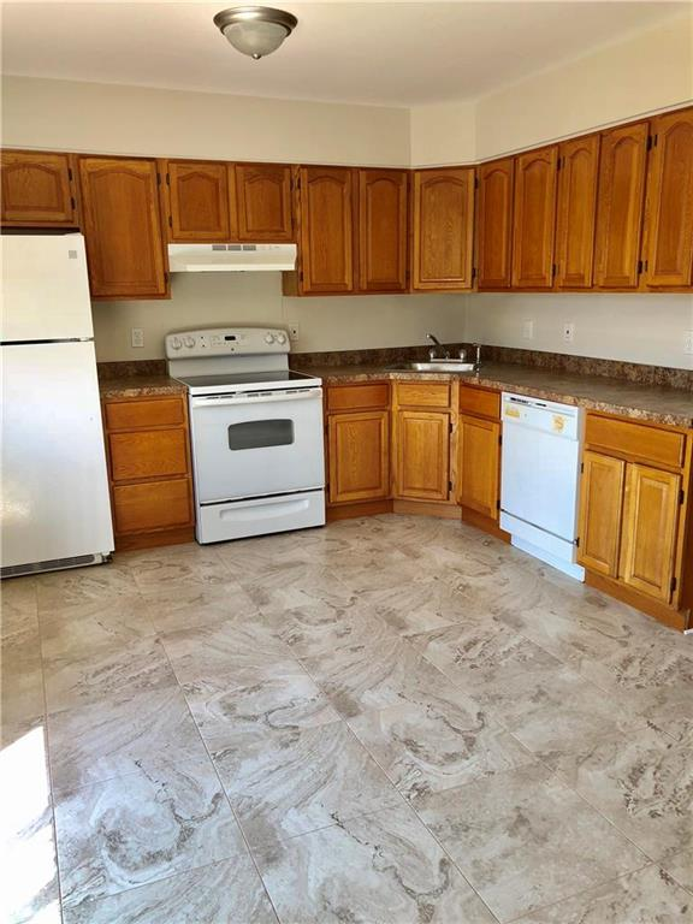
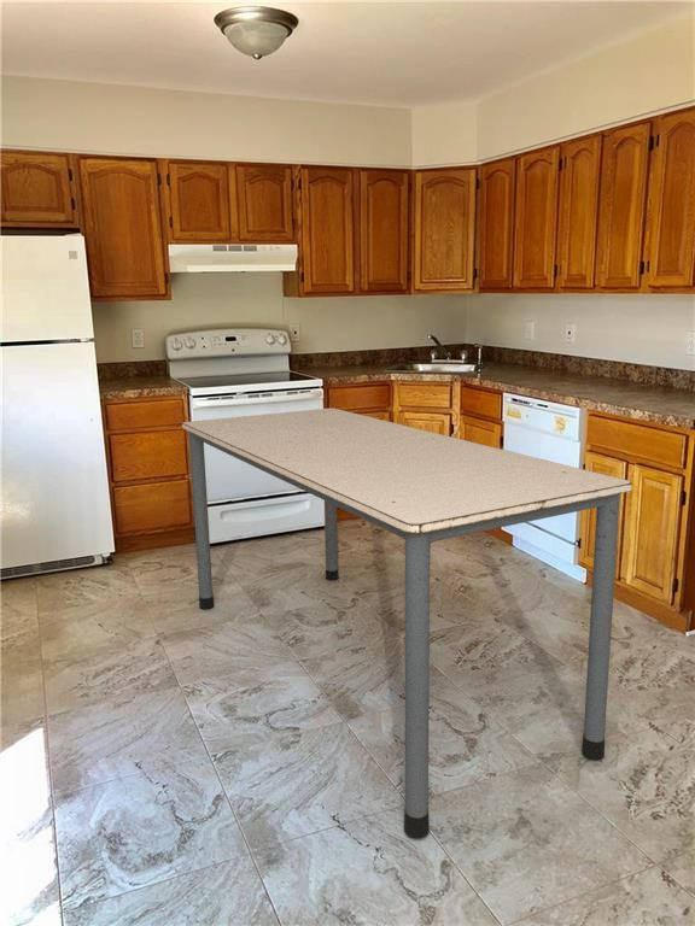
+ dining table [181,408,633,839]
